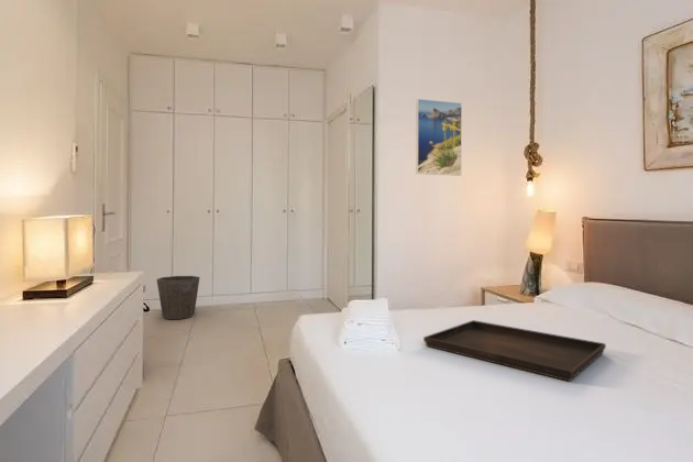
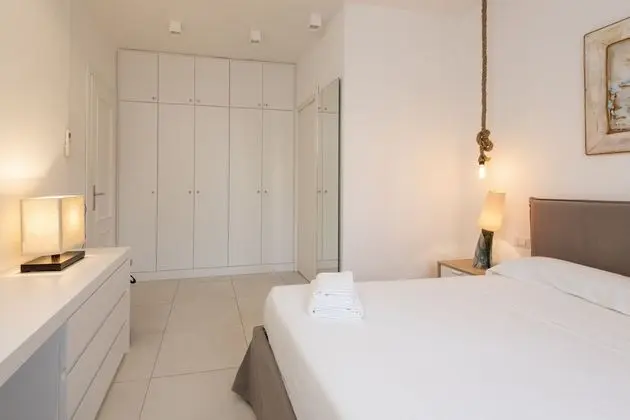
- waste bin [156,275,201,320]
- serving tray [422,319,607,382]
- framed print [415,98,463,177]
